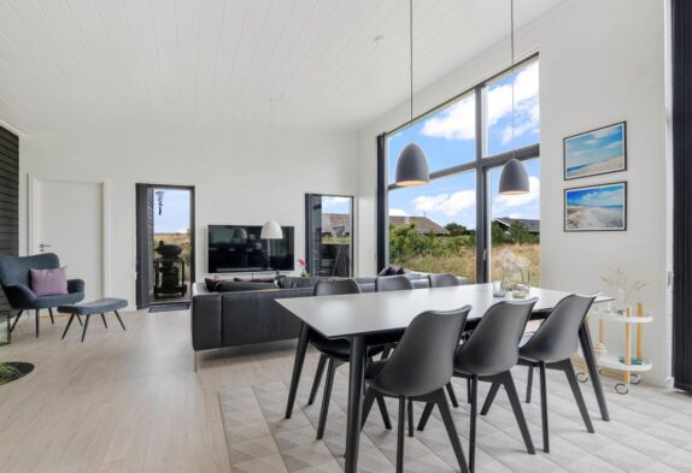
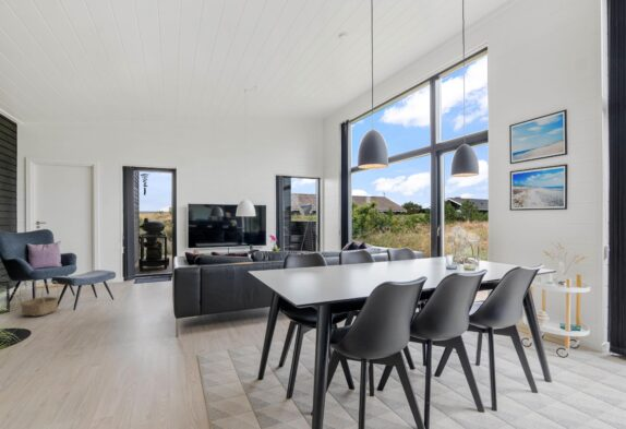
+ basket [19,279,60,318]
